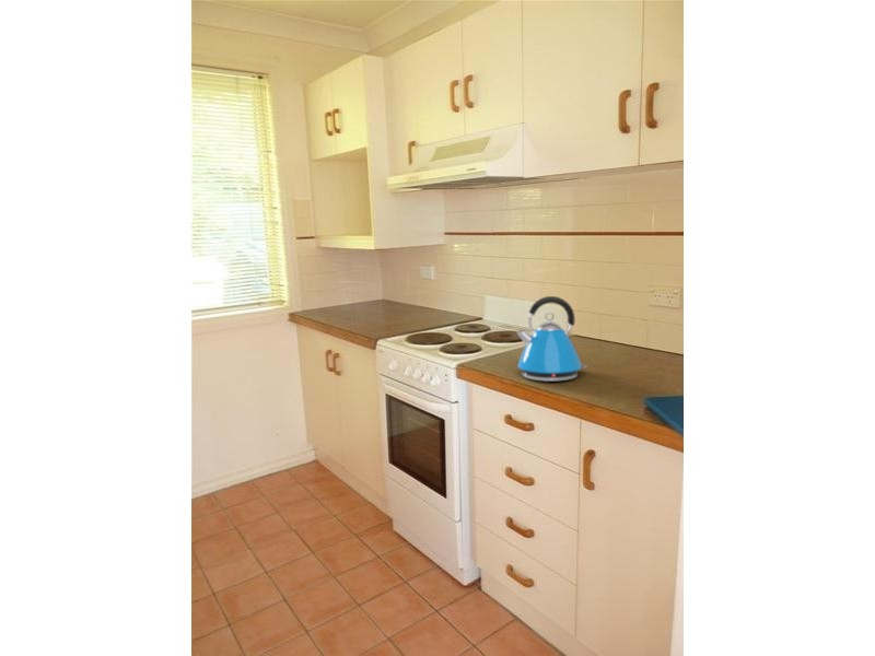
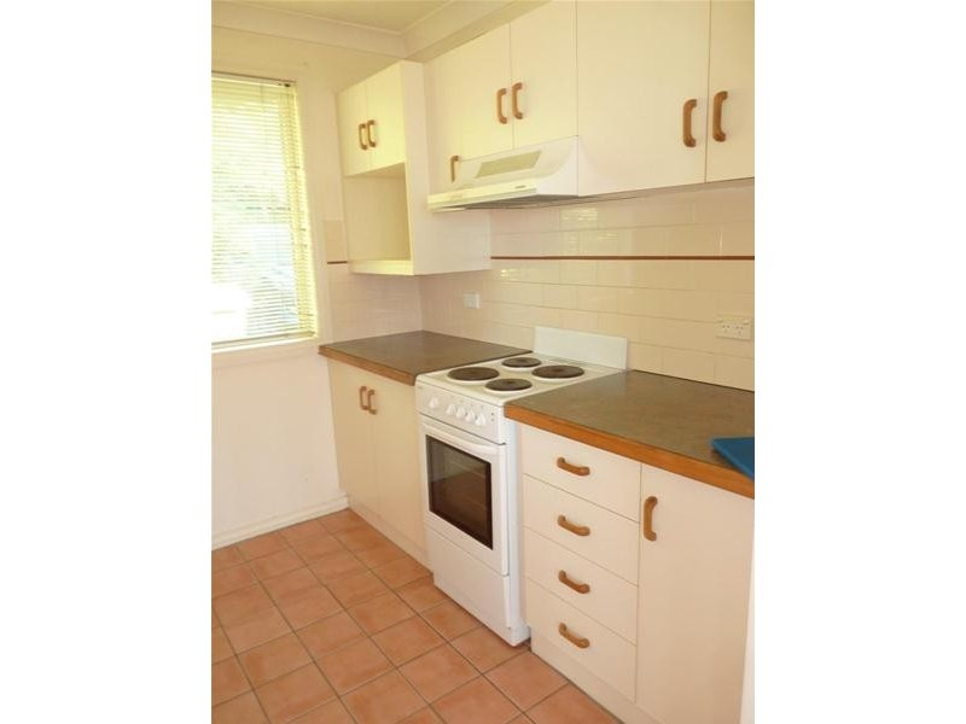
- kettle [516,295,588,383]
